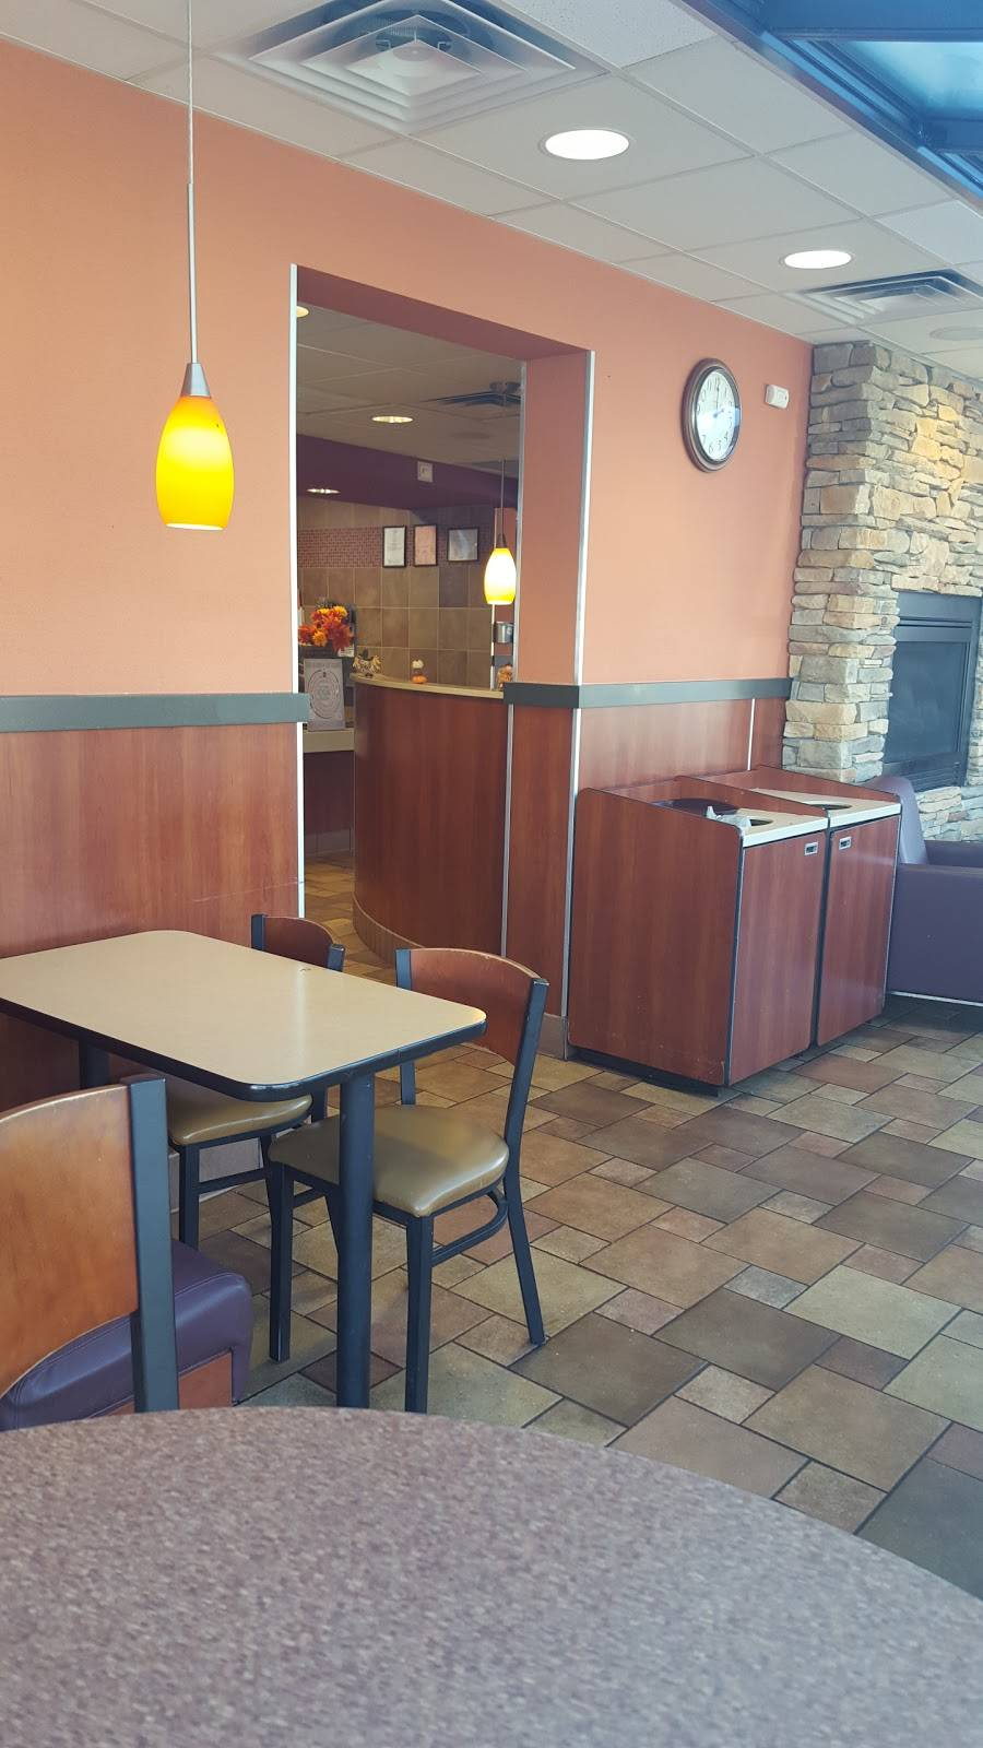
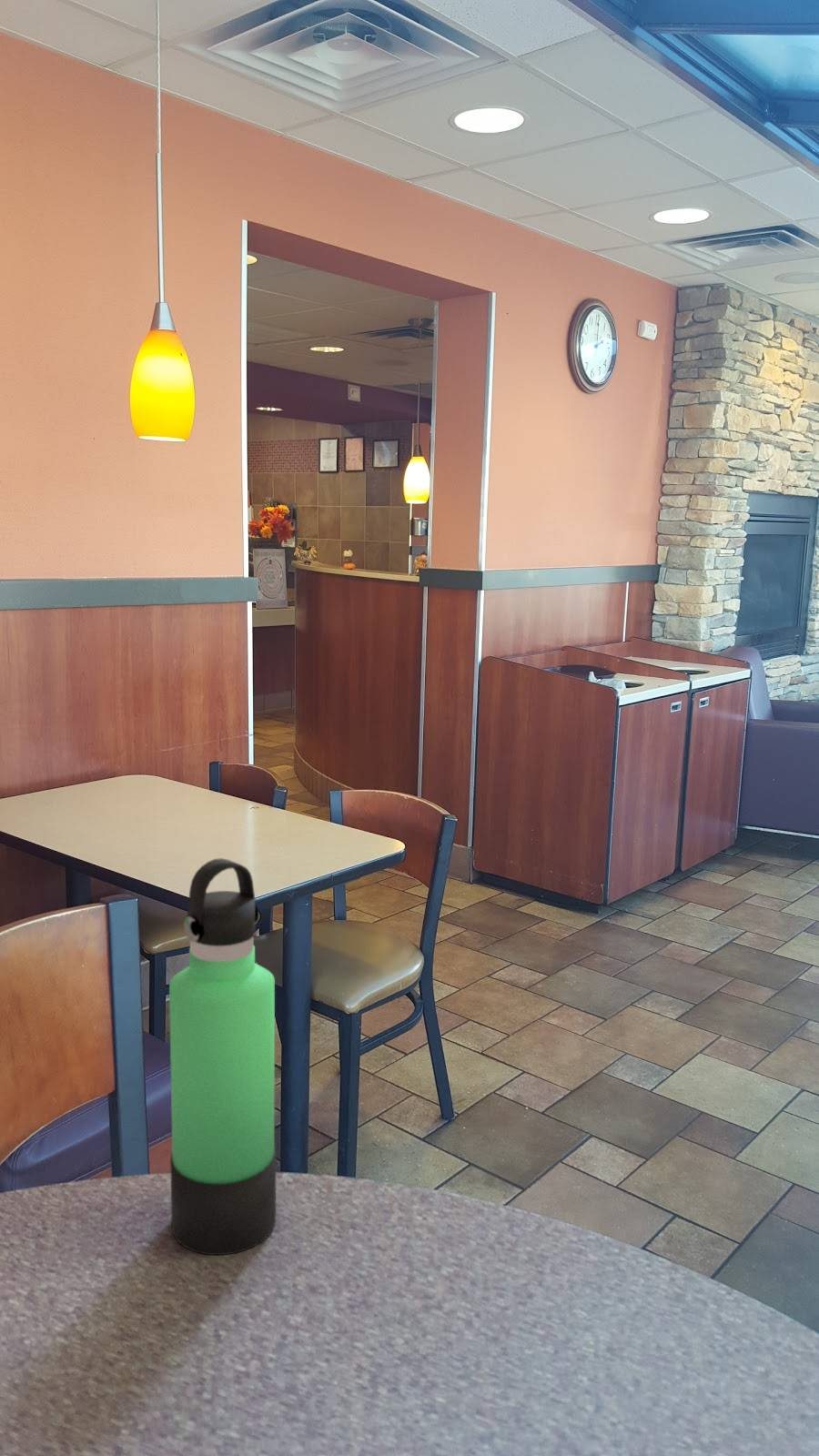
+ thermos bottle [168,857,277,1256]
